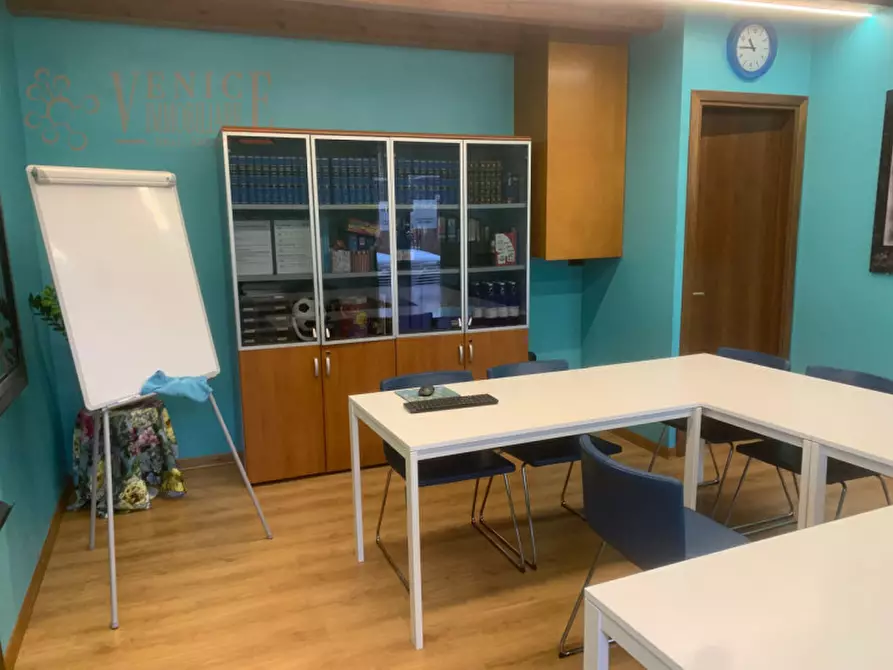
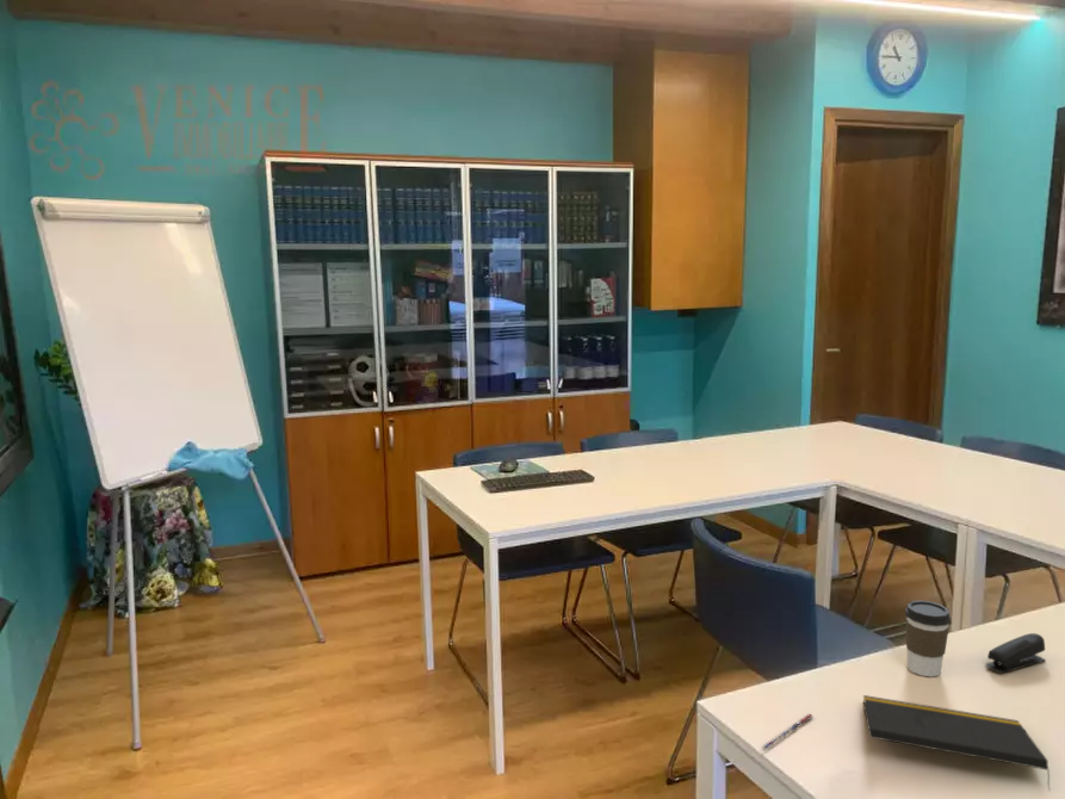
+ pen [761,712,813,751]
+ coffee cup [904,600,952,677]
+ notepad [862,694,1052,792]
+ stapler [985,632,1047,674]
